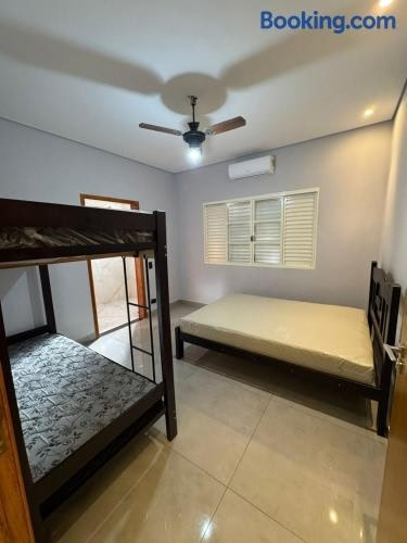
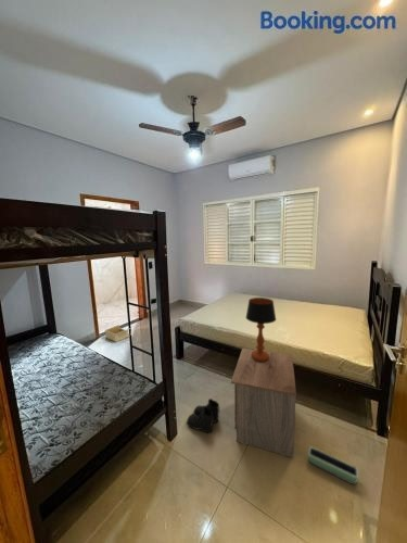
+ planter [307,445,359,487]
+ table lamp [245,296,277,362]
+ nightstand [230,348,297,458]
+ storage bin [103,324,130,343]
+ boots [186,397,221,434]
